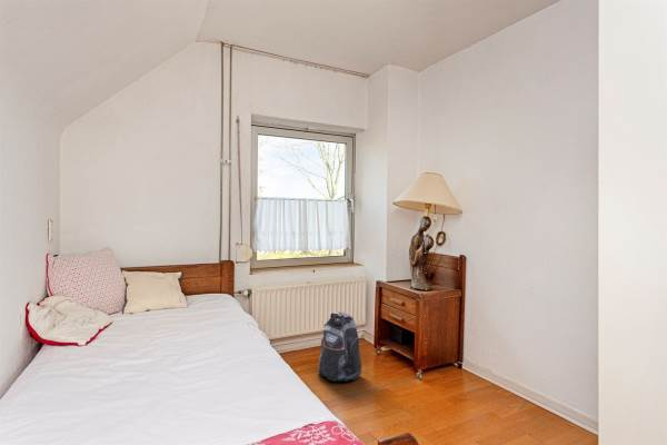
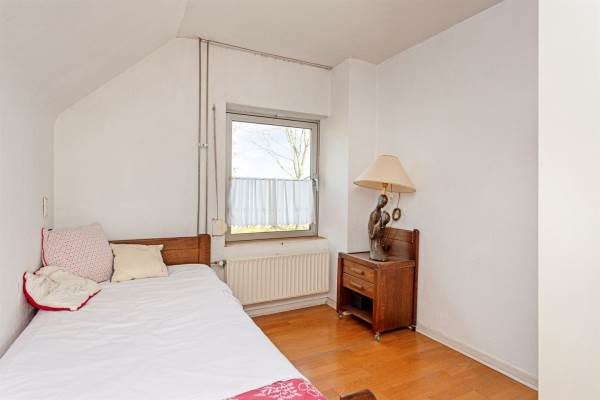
- backpack [317,310,362,383]
